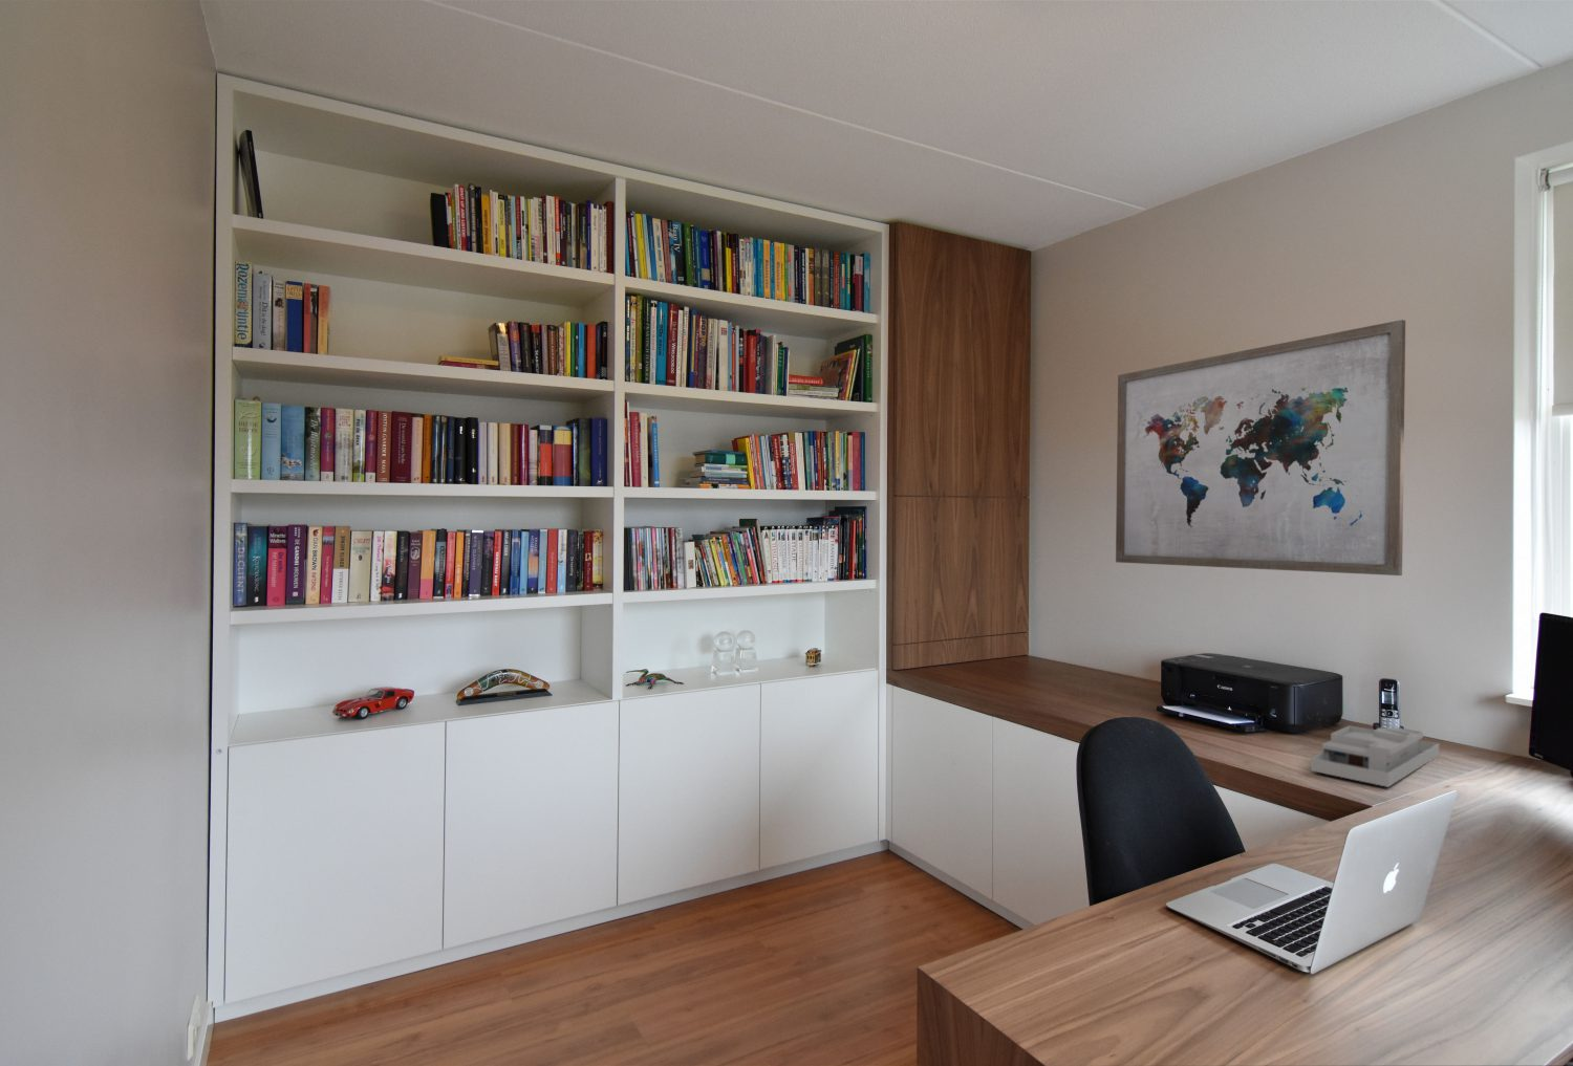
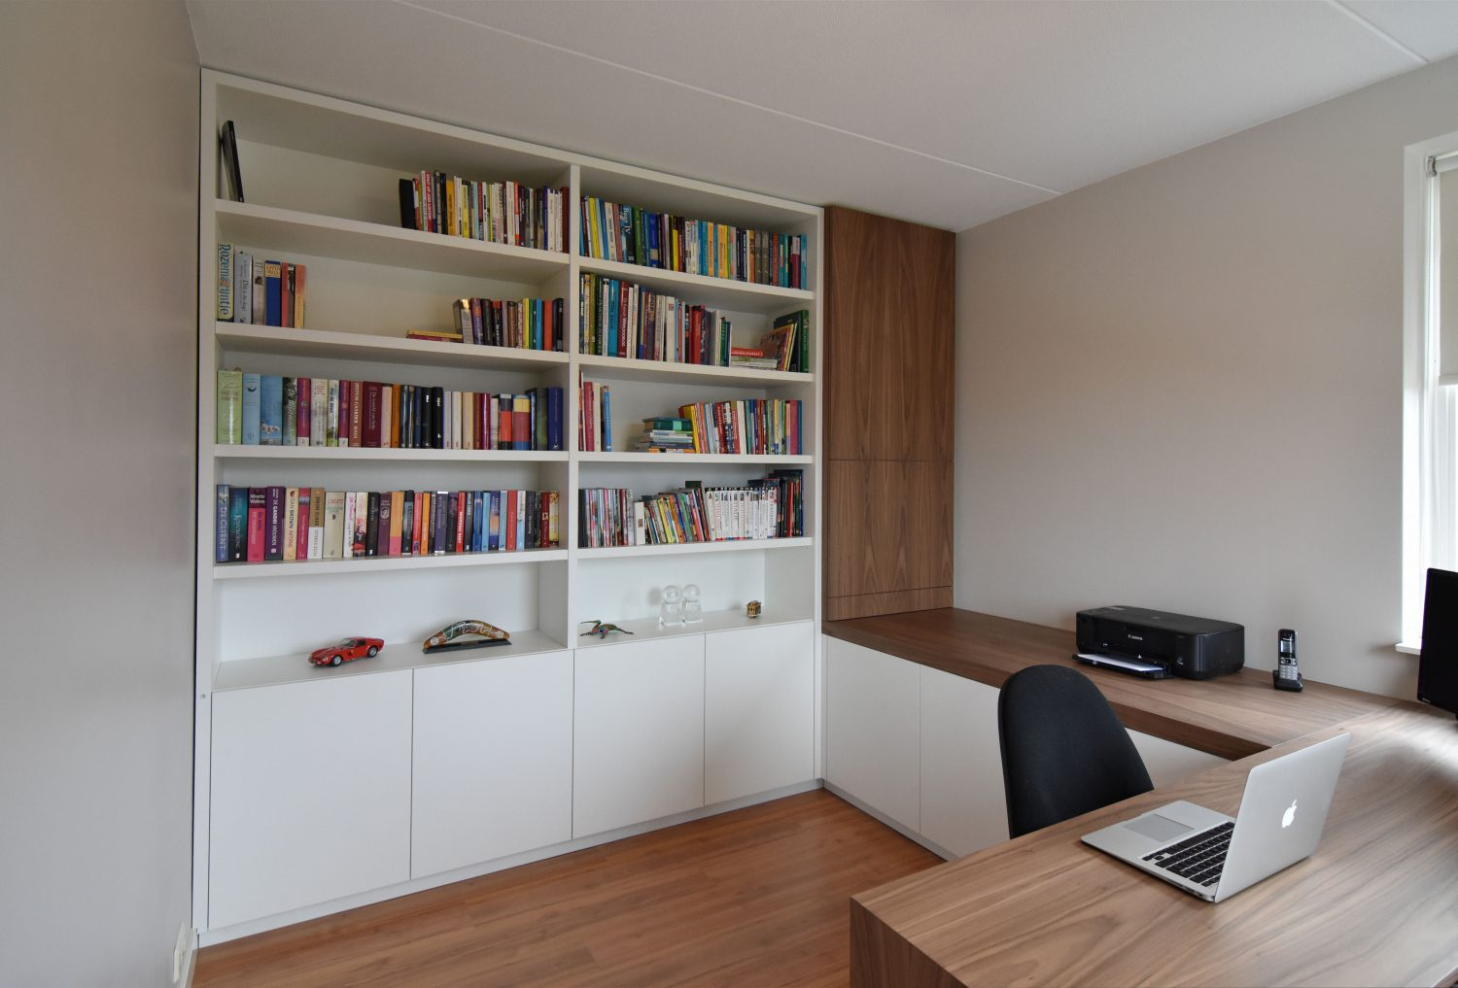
- wall art [1115,319,1406,577]
- desk organizer [1310,725,1440,789]
